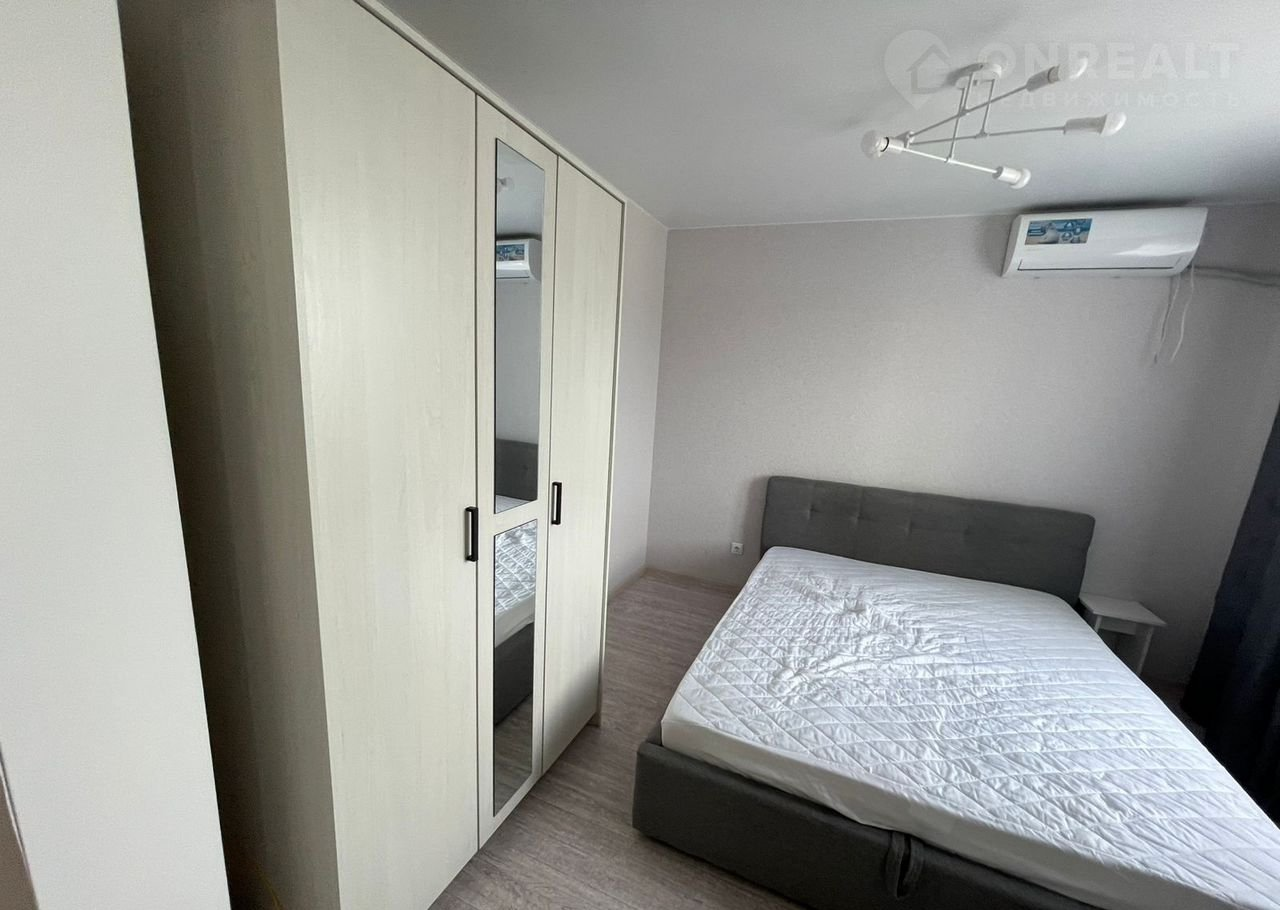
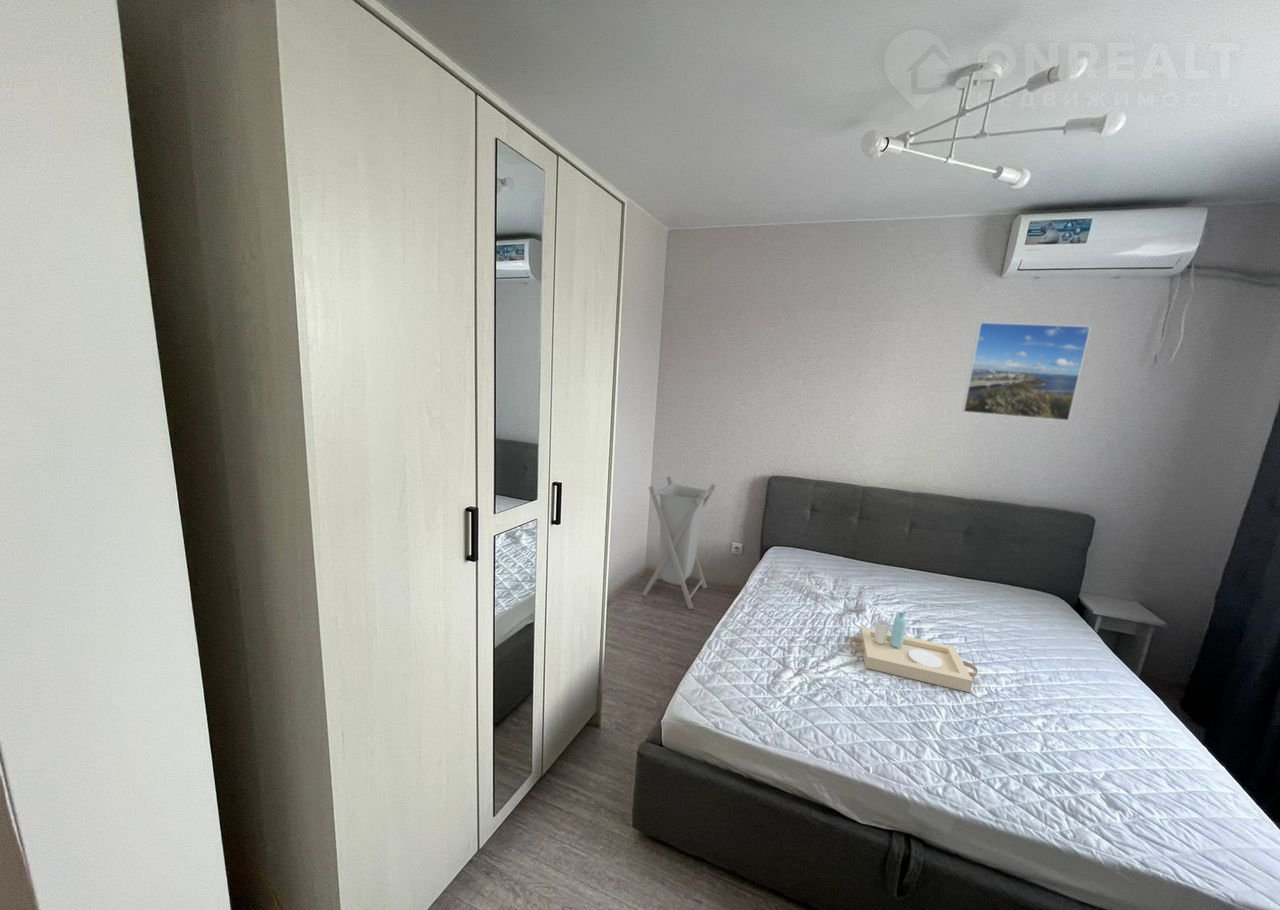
+ serving tray [849,612,979,693]
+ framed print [961,321,1092,422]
+ laundry hamper [641,475,717,610]
